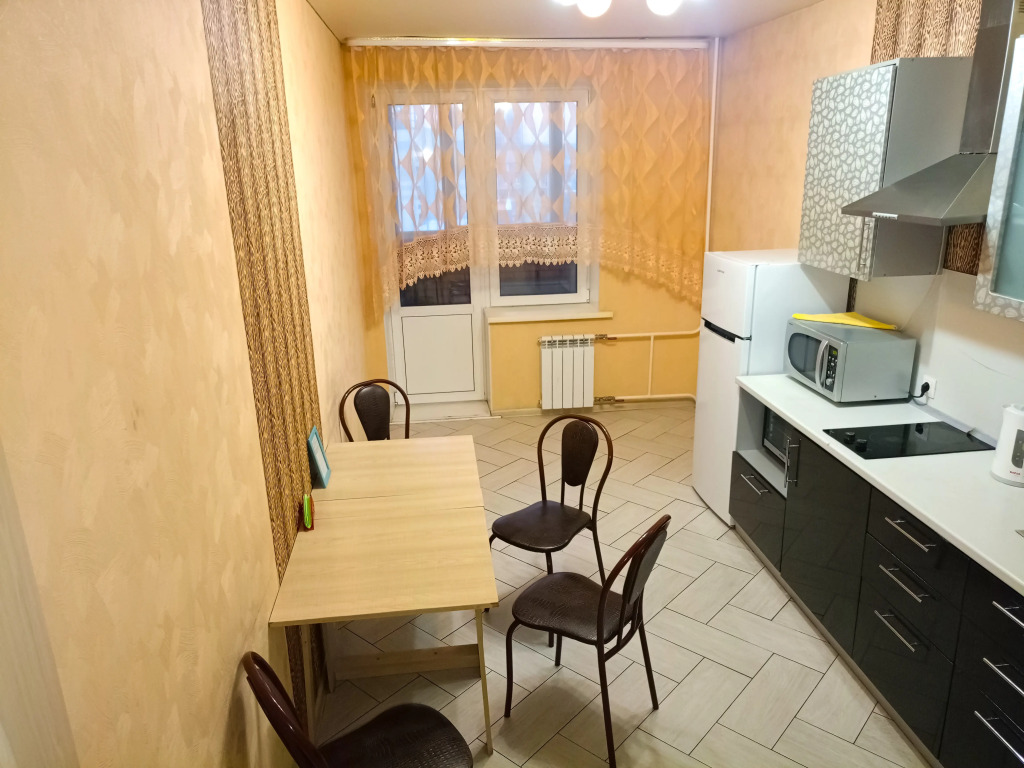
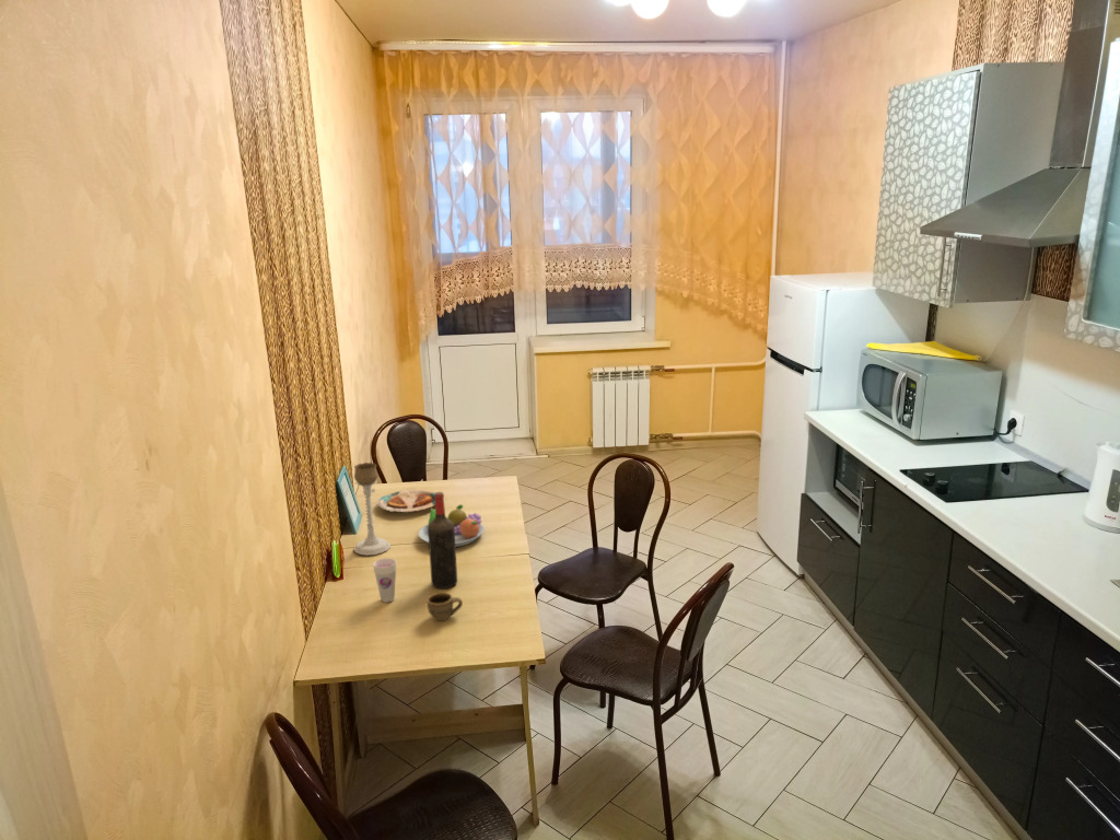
+ cup [372,557,397,604]
+ cup [425,592,464,622]
+ fruit bowl [418,503,485,548]
+ candle holder [353,462,392,557]
+ wine bottle [428,491,458,590]
+ plate [376,488,436,514]
